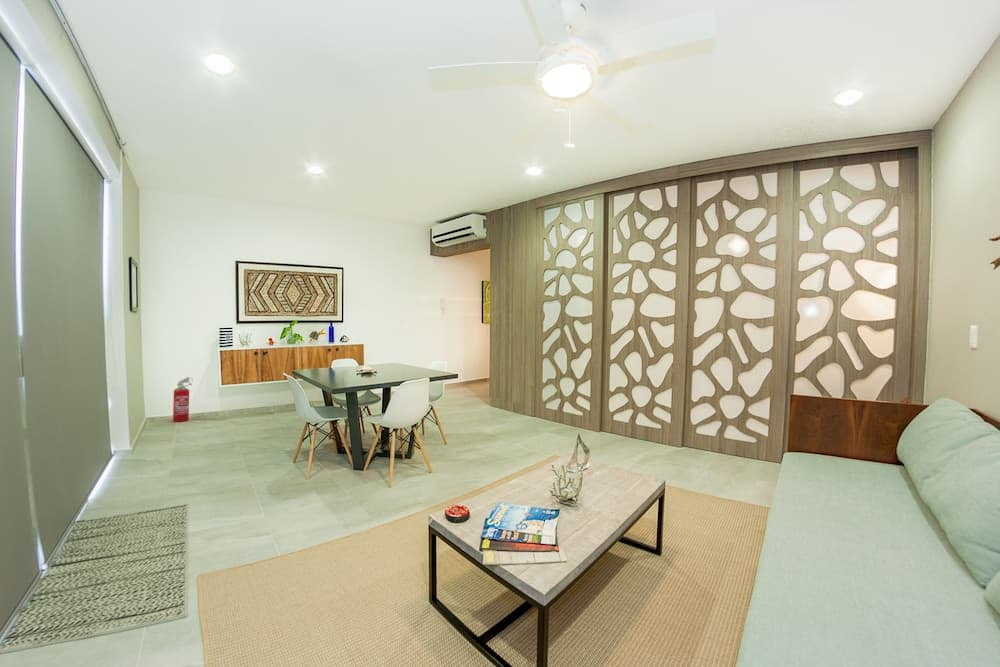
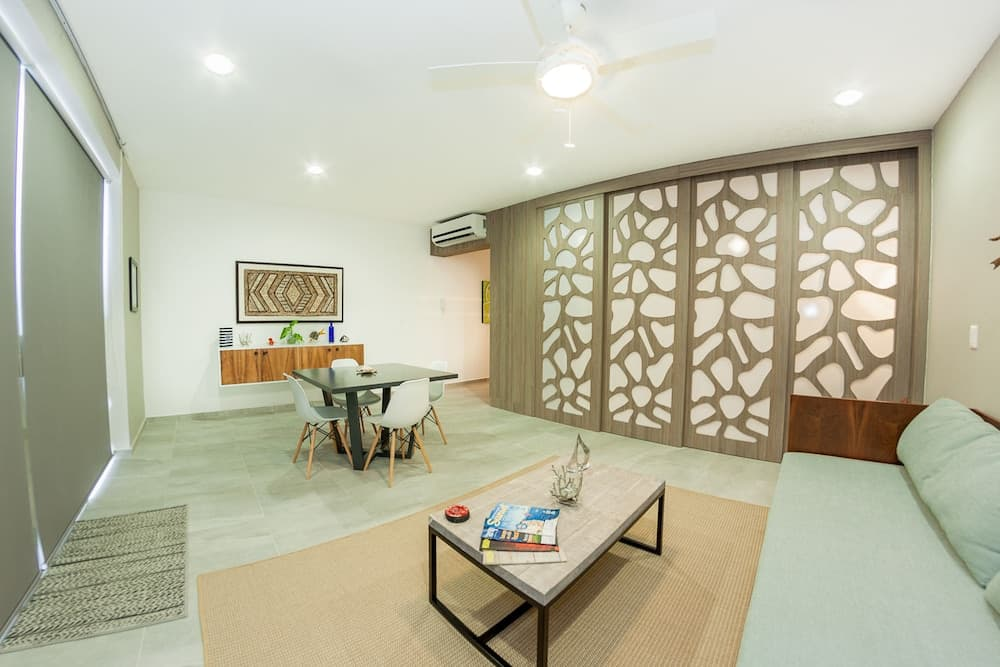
- fire extinguisher [172,376,194,423]
